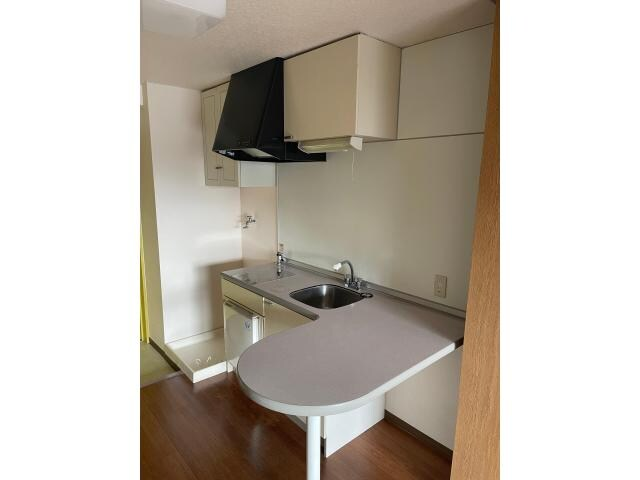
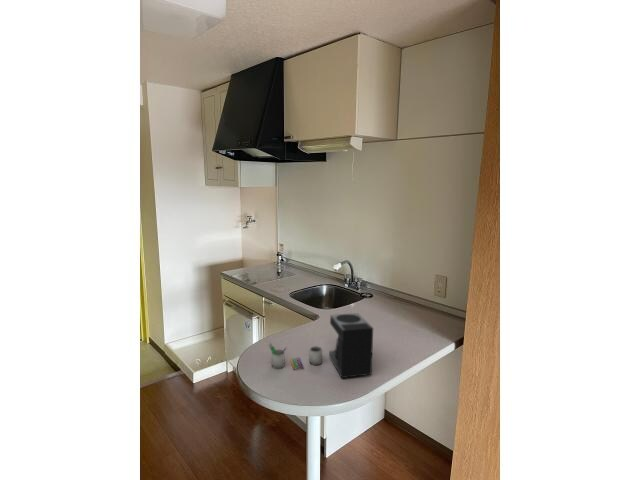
+ coffee maker [267,312,374,379]
